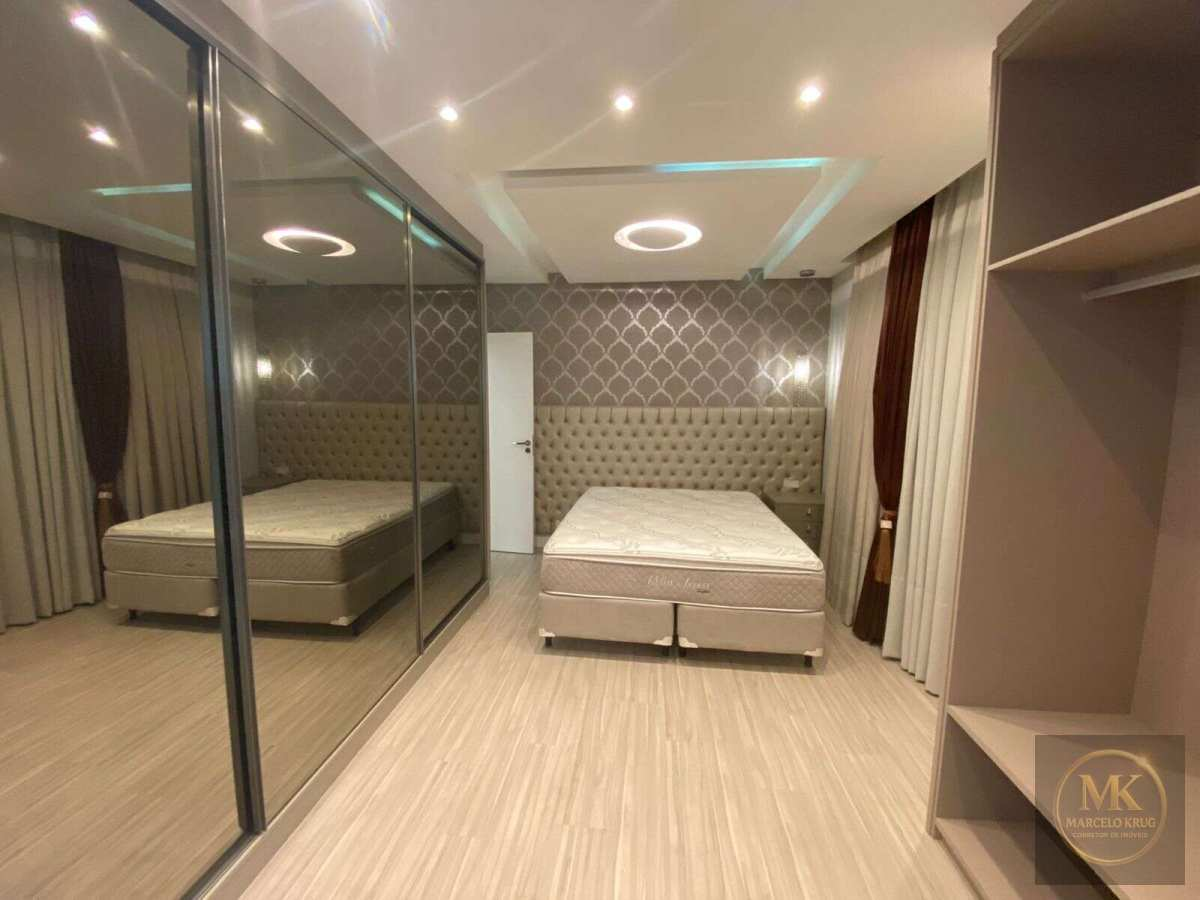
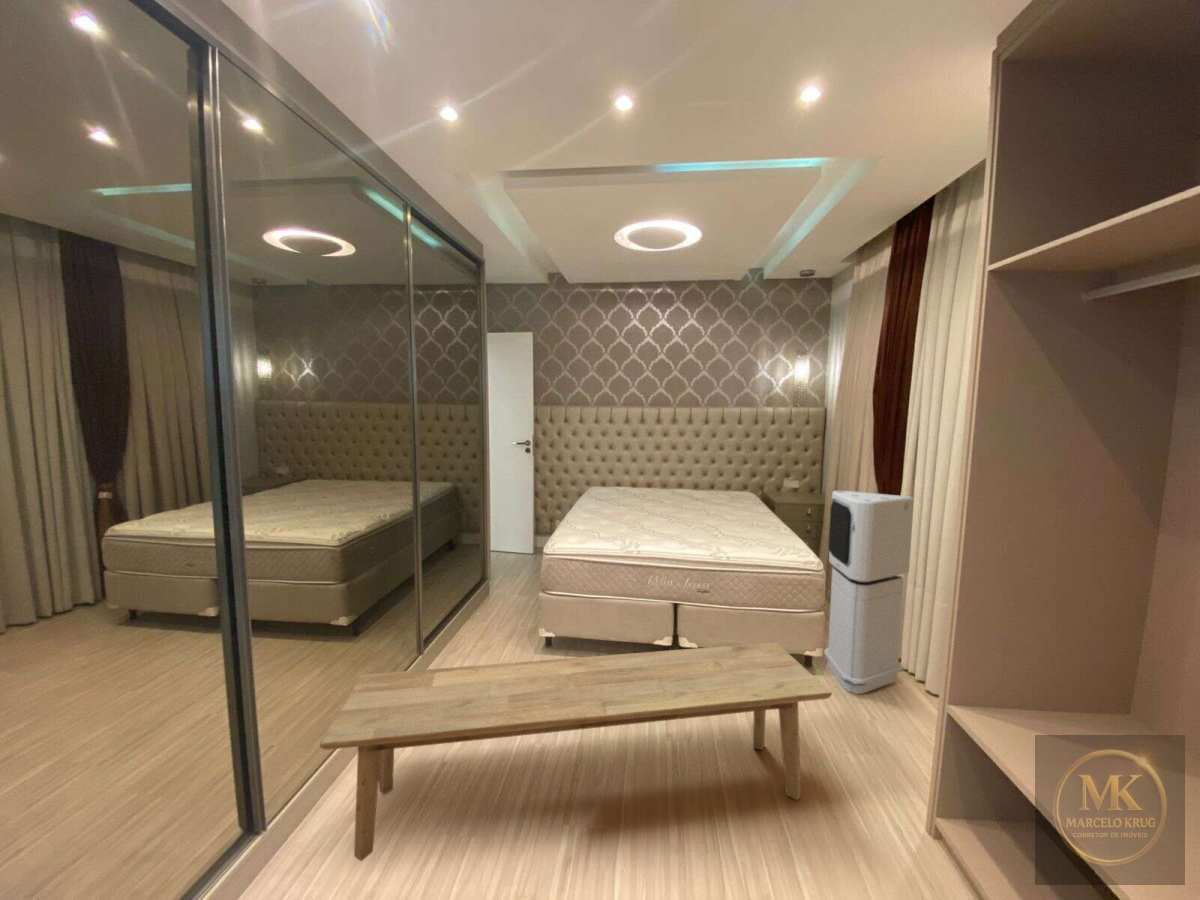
+ bench [319,641,833,862]
+ air purifier [823,489,915,695]
